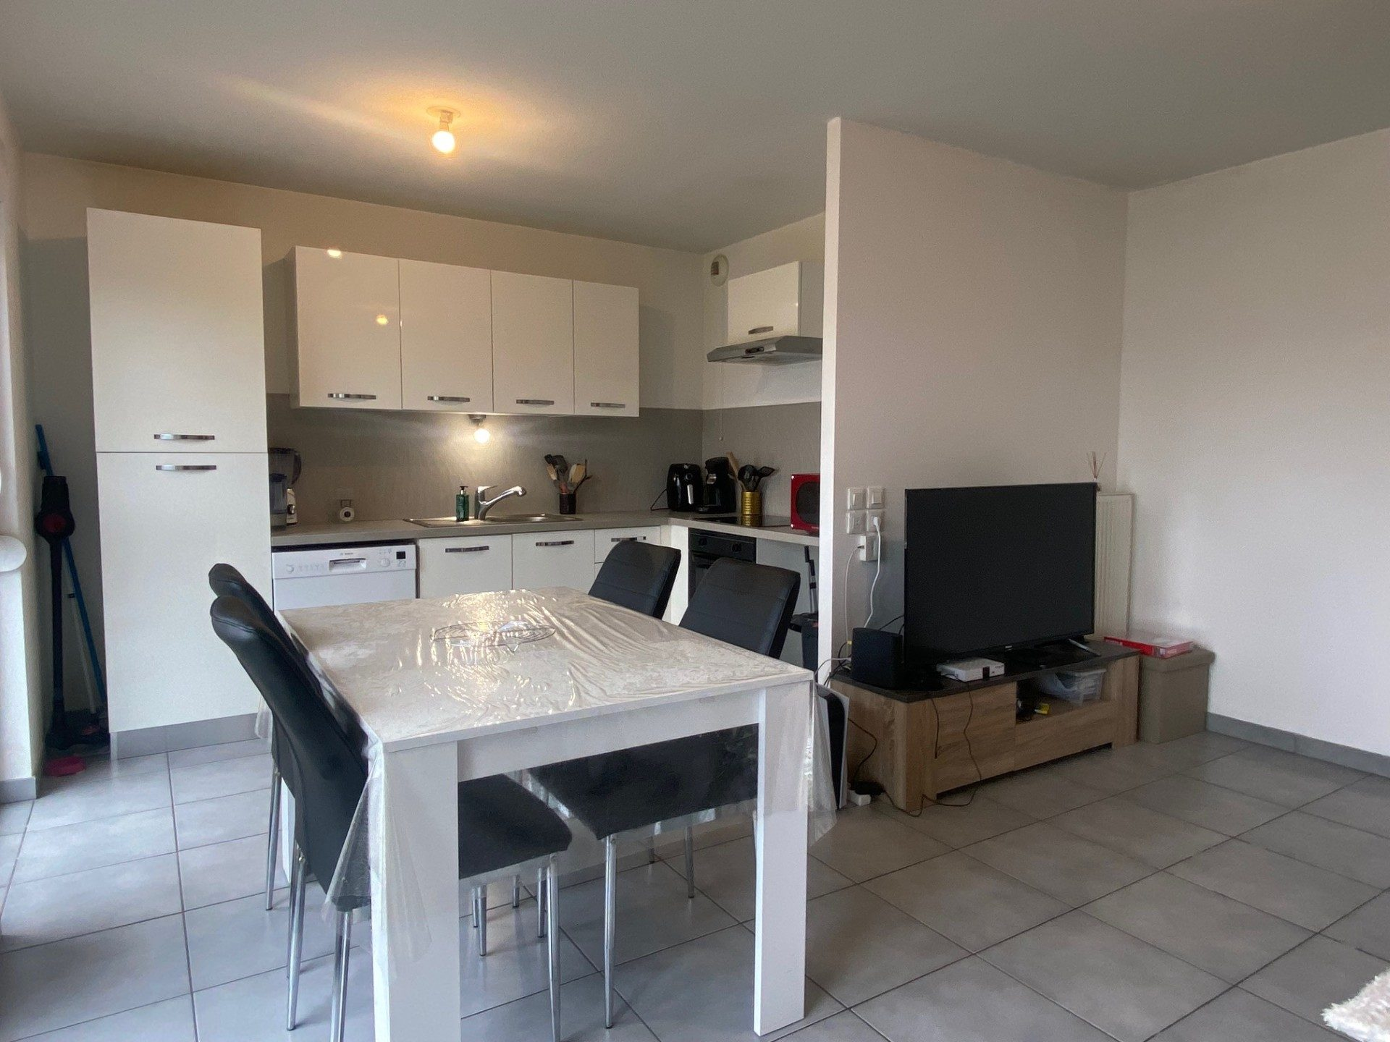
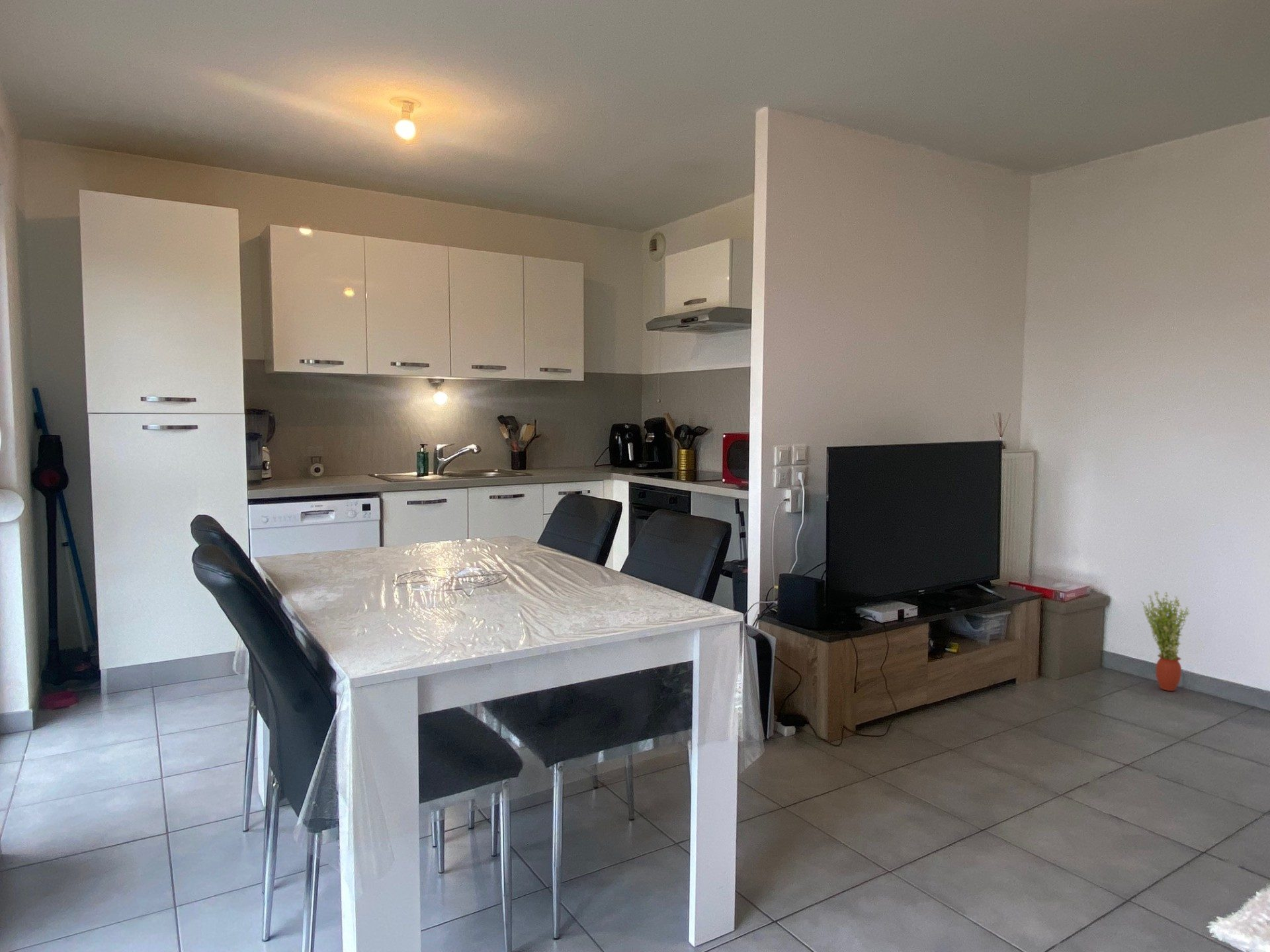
+ potted plant [1140,590,1191,692]
